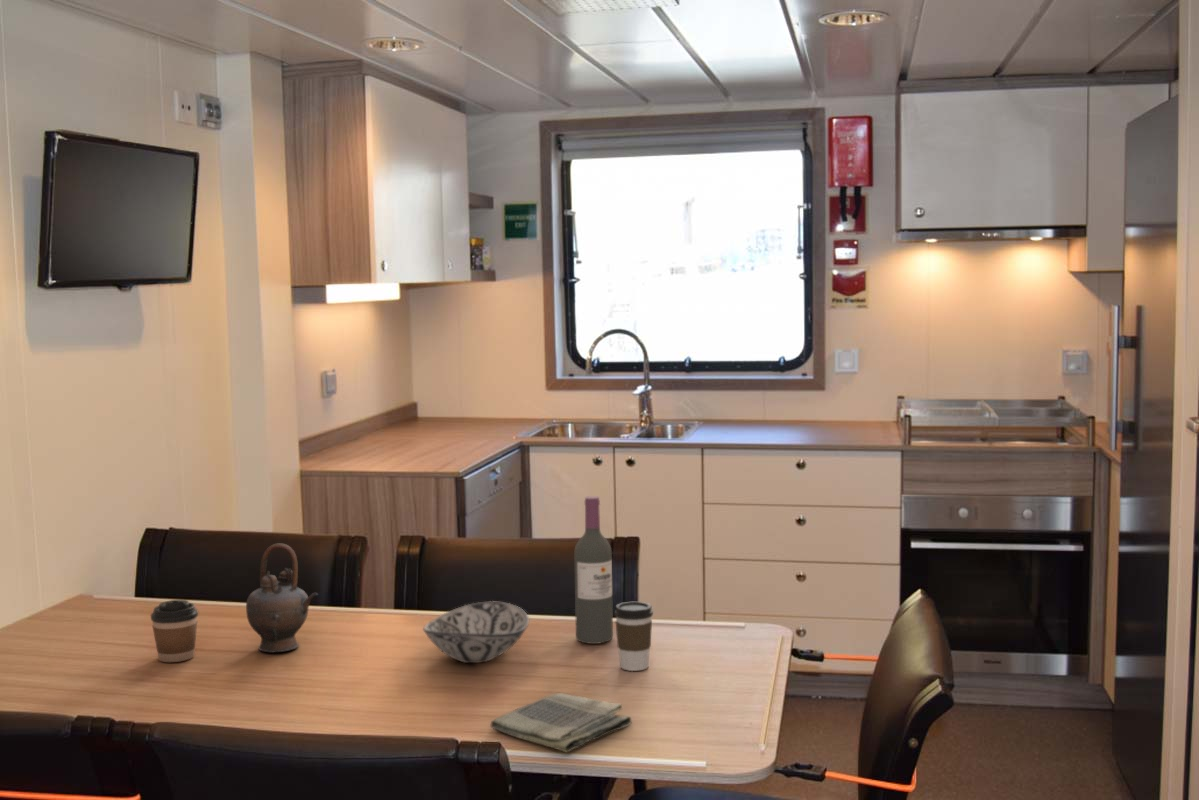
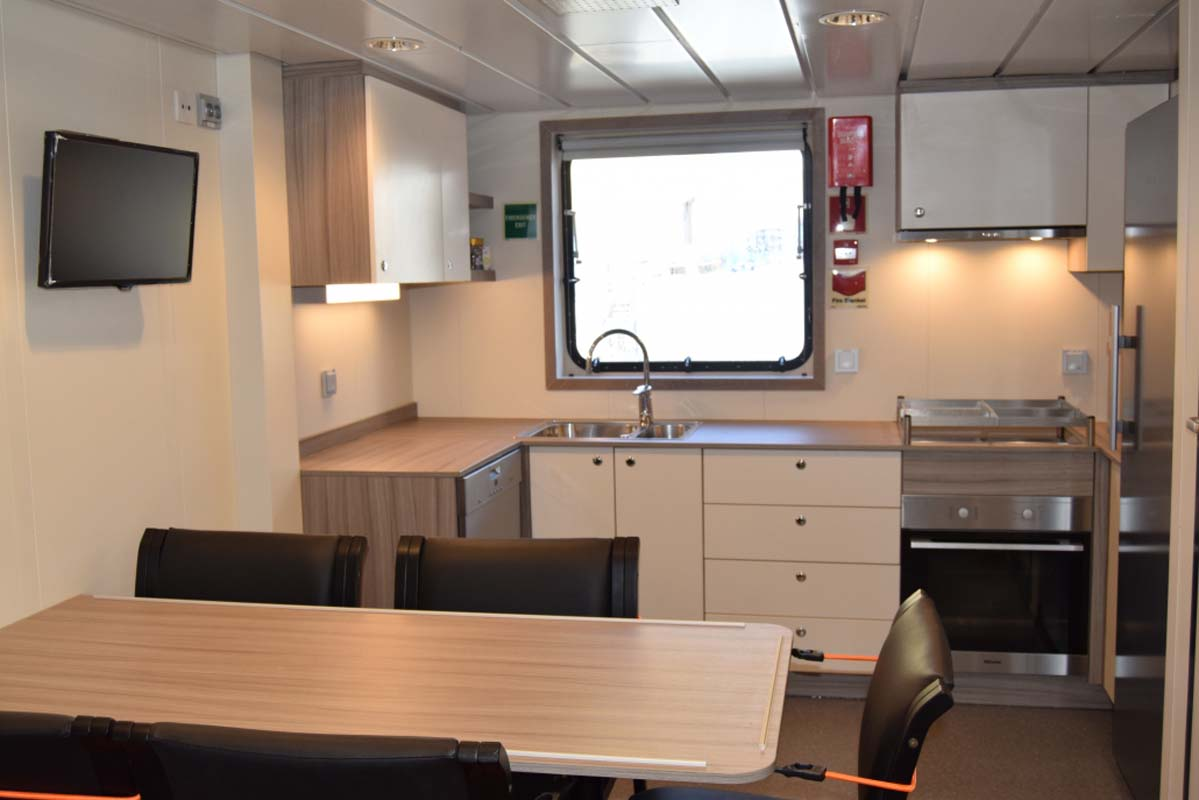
- coffee cup [613,601,654,672]
- dish towel [489,692,633,754]
- coffee cup [150,599,199,663]
- teapot [245,542,319,654]
- wine bottle [573,495,614,645]
- decorative bowl [422,600,530,664]
